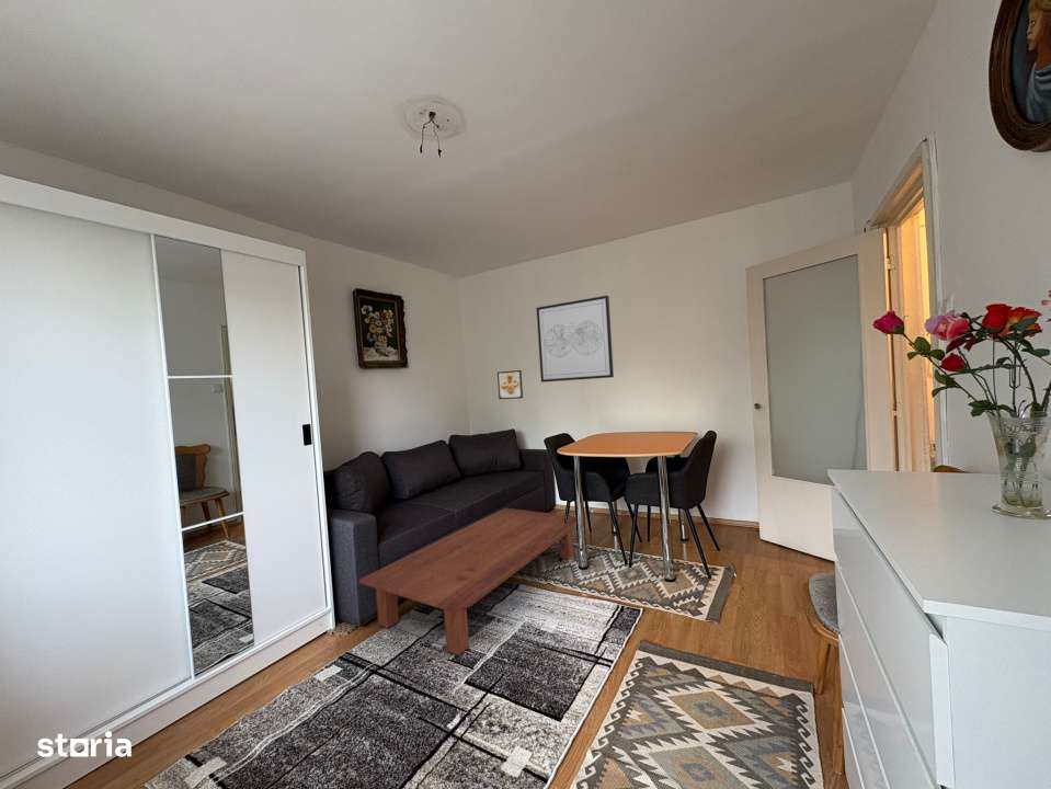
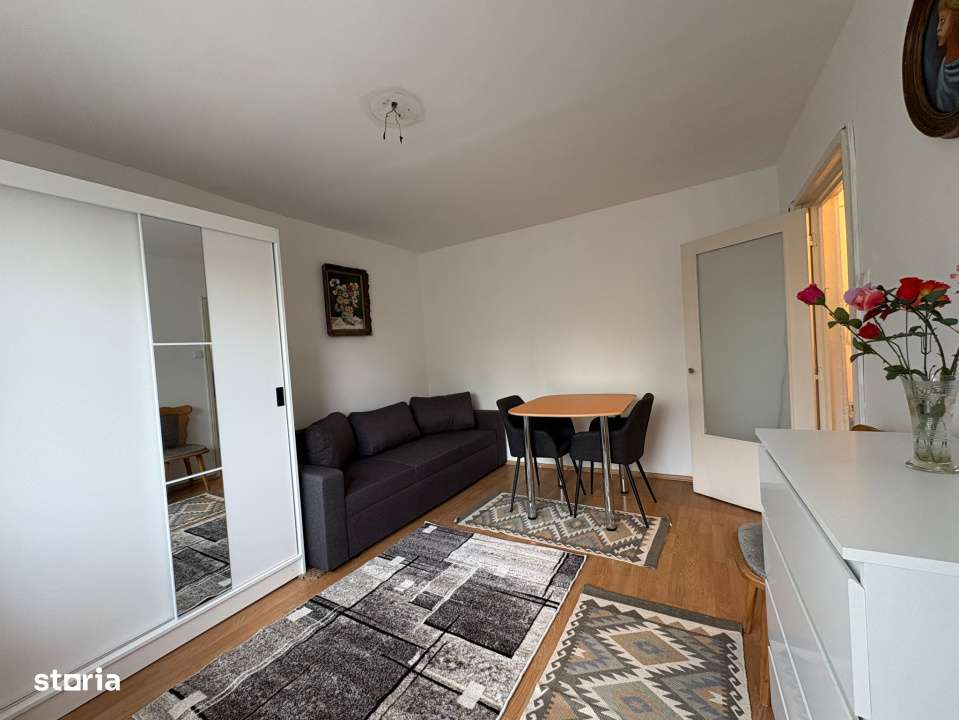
- wall art [536,295,615,384]
- coffee table [358,506,579,656]
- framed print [496,369,524,400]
